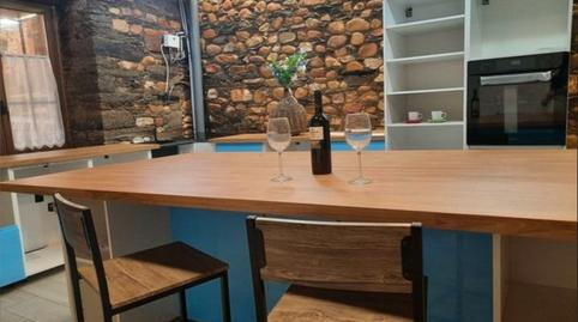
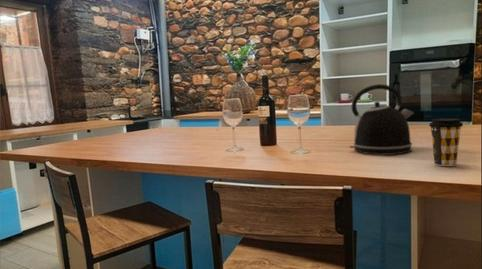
+ coffee cup [428,117,464,167]
+ kettle [349,83,415,155]
